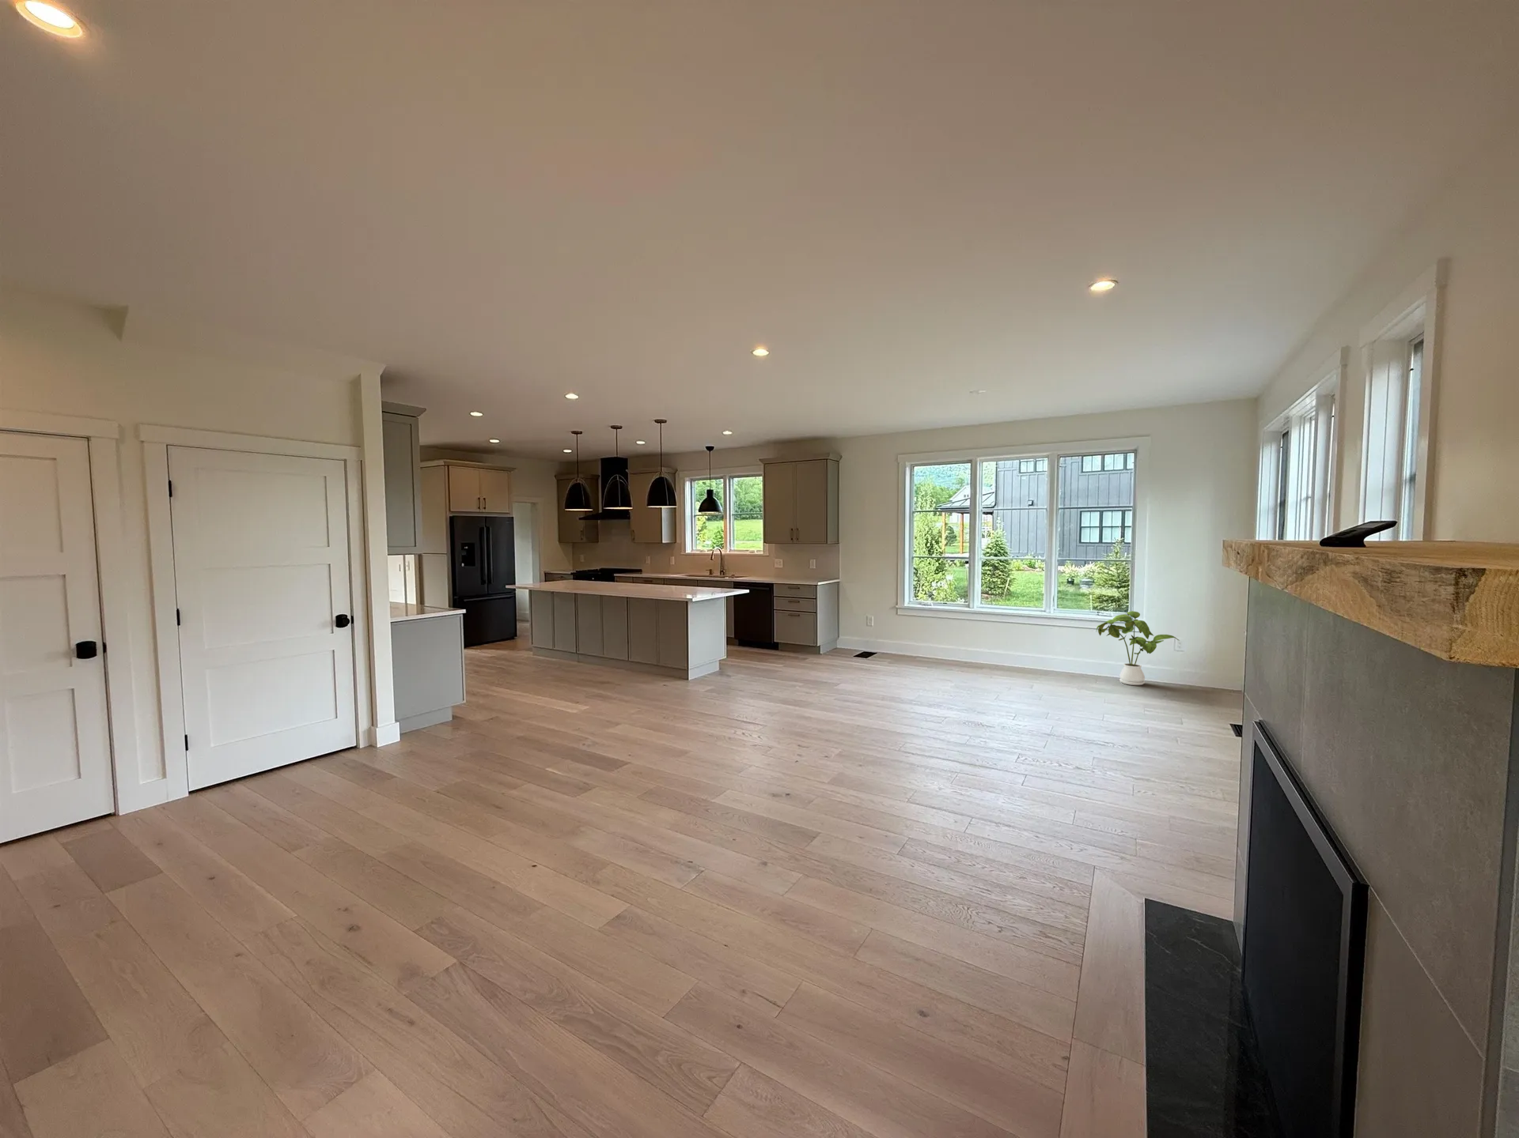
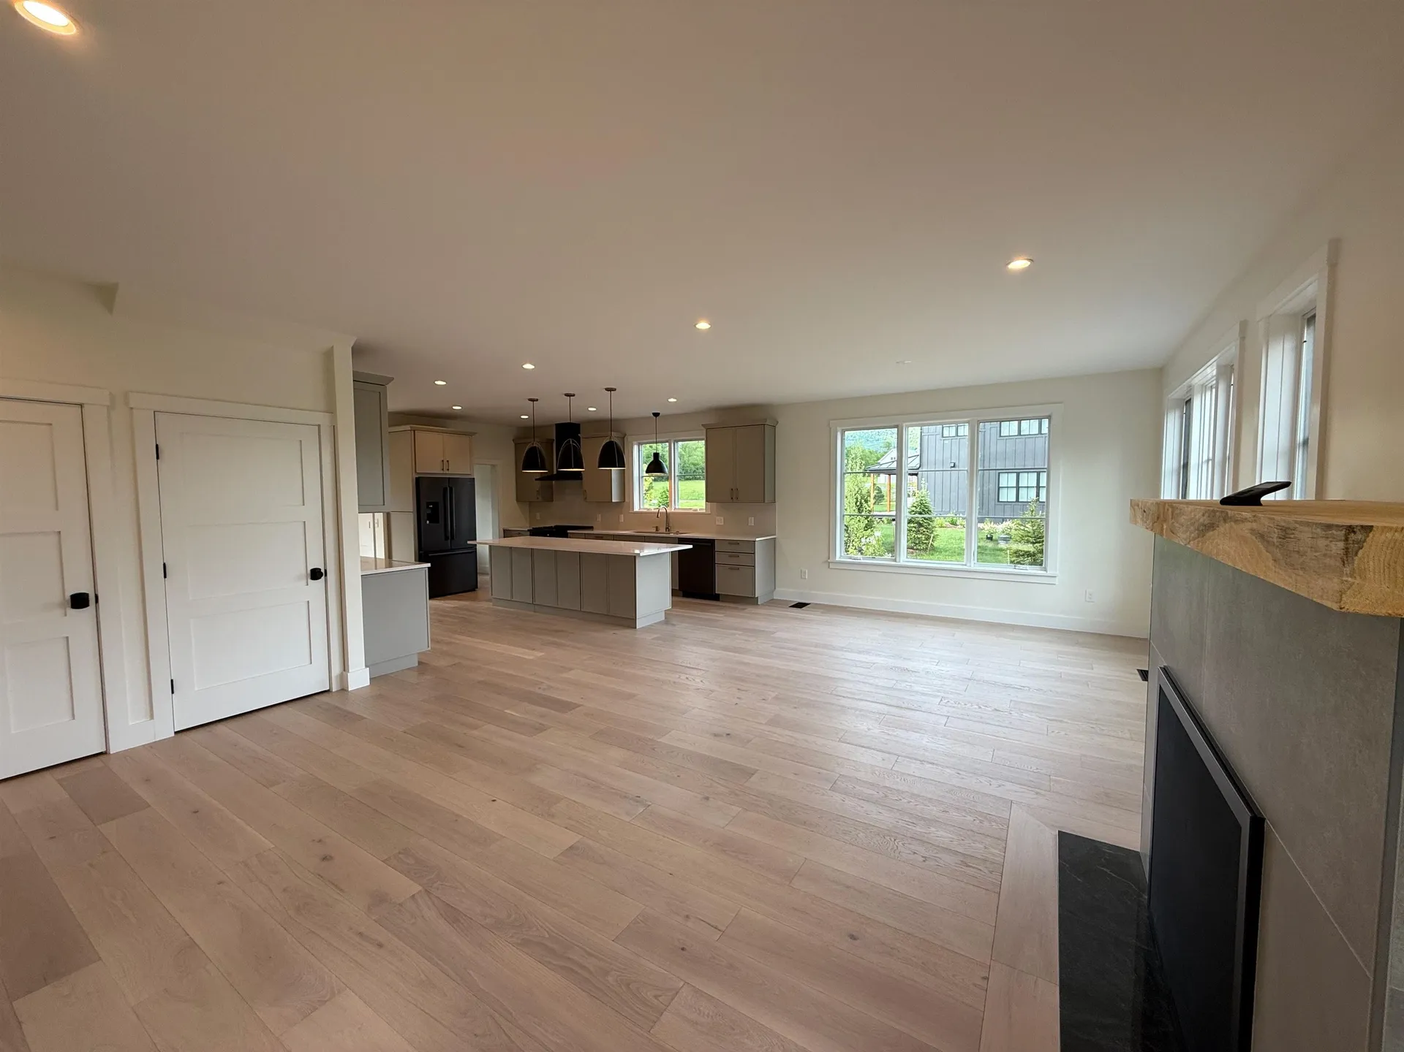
- house plant [1096,610,1181,686]
